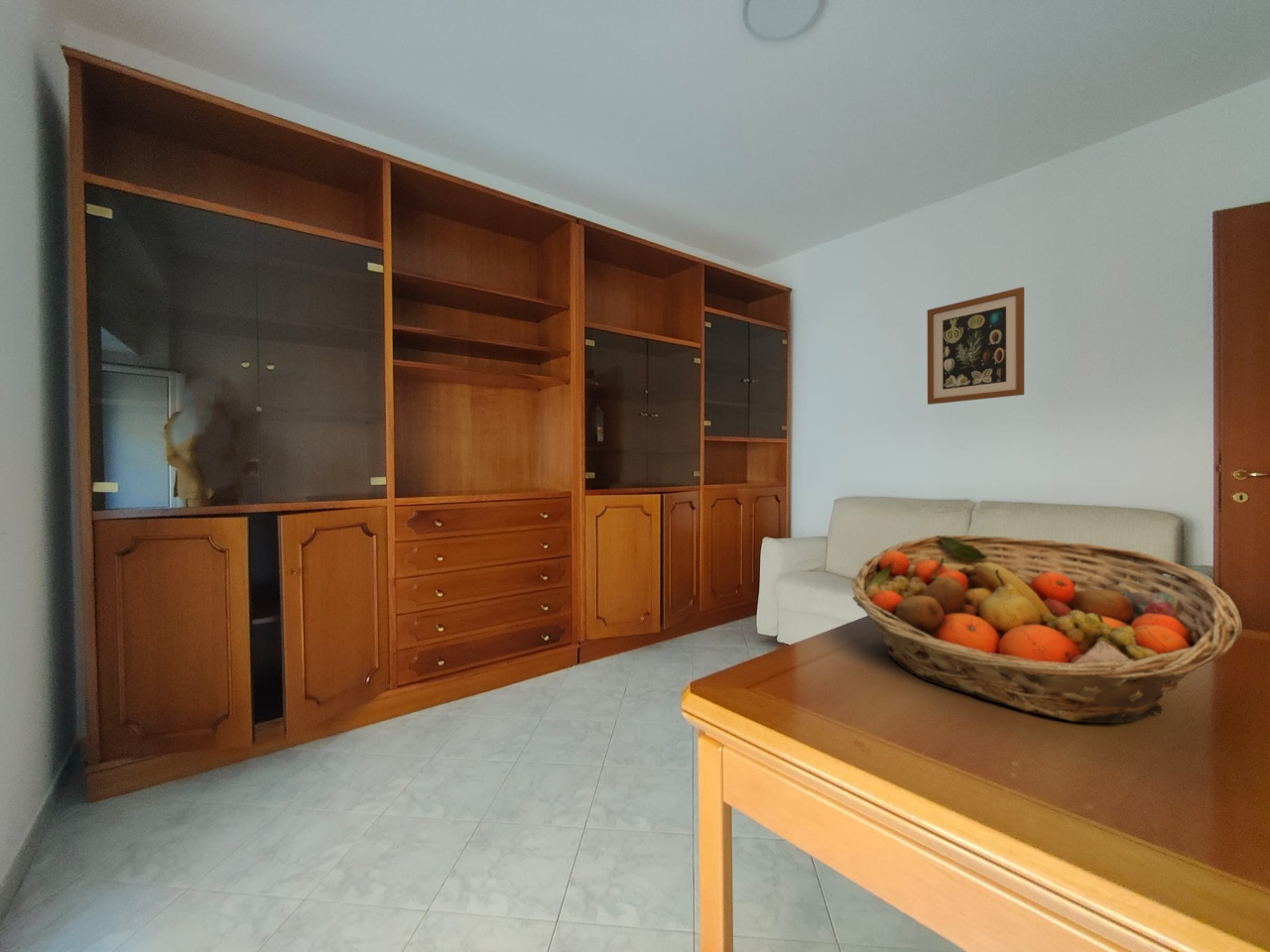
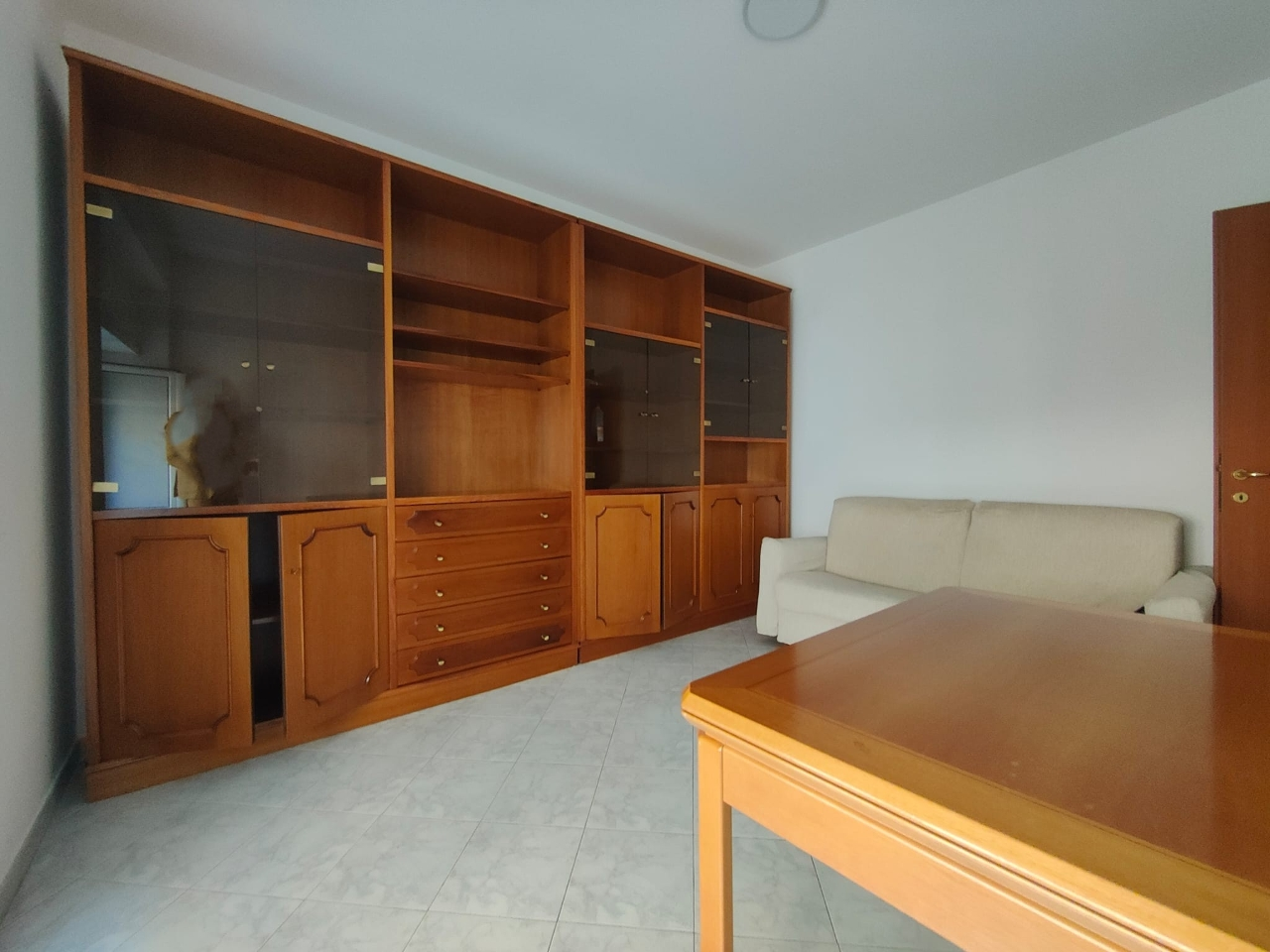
- fruit basket [850,535,1243,724]
- wall art [927,286,1025,406]
